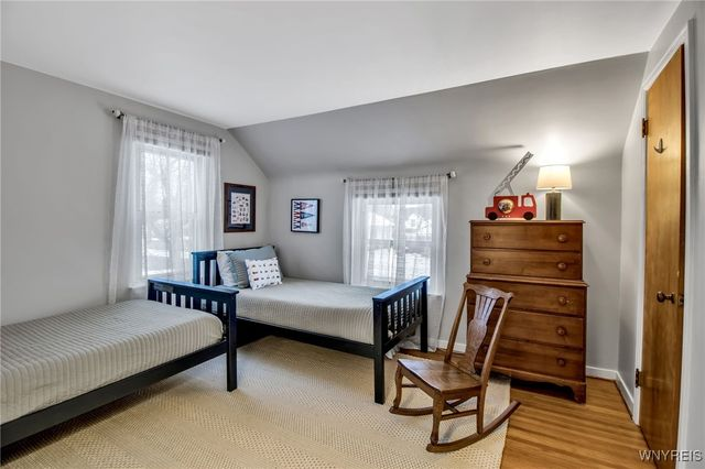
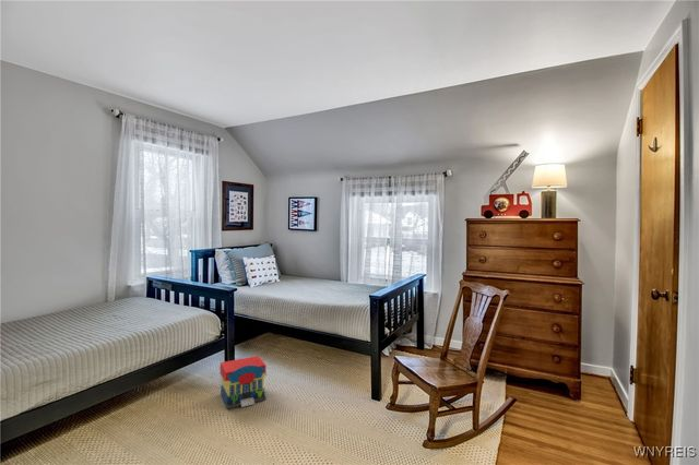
+ toy house [220,355,268,410]
